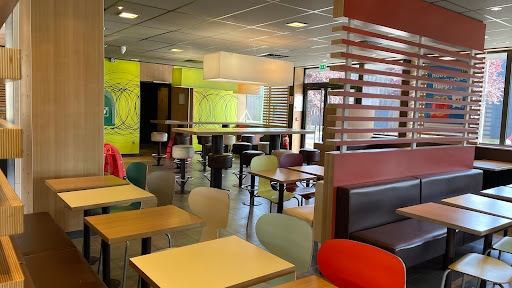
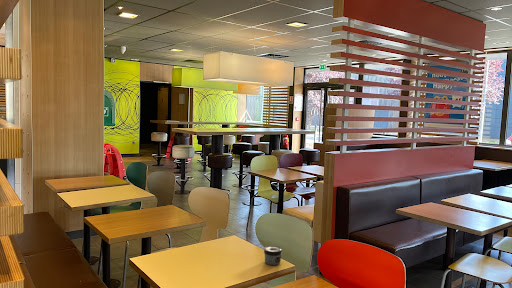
+ jar [263,245,283,266]
